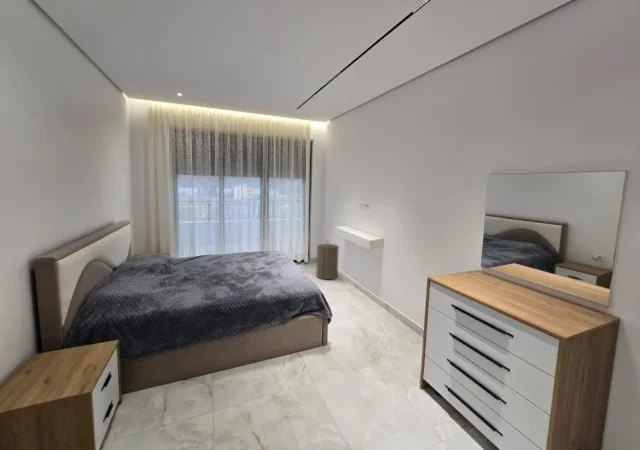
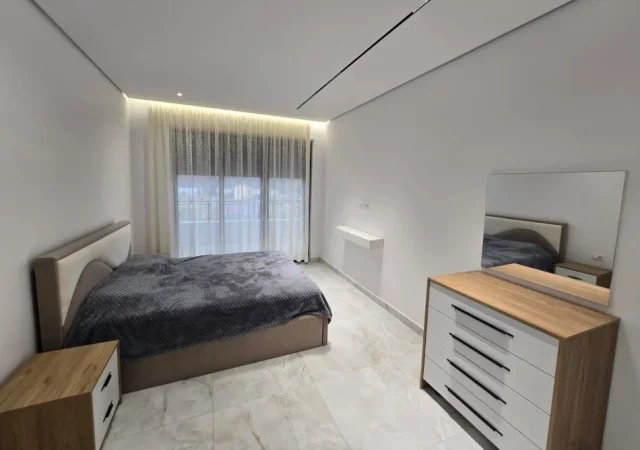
- laundry hamper [315,240,340,281]
